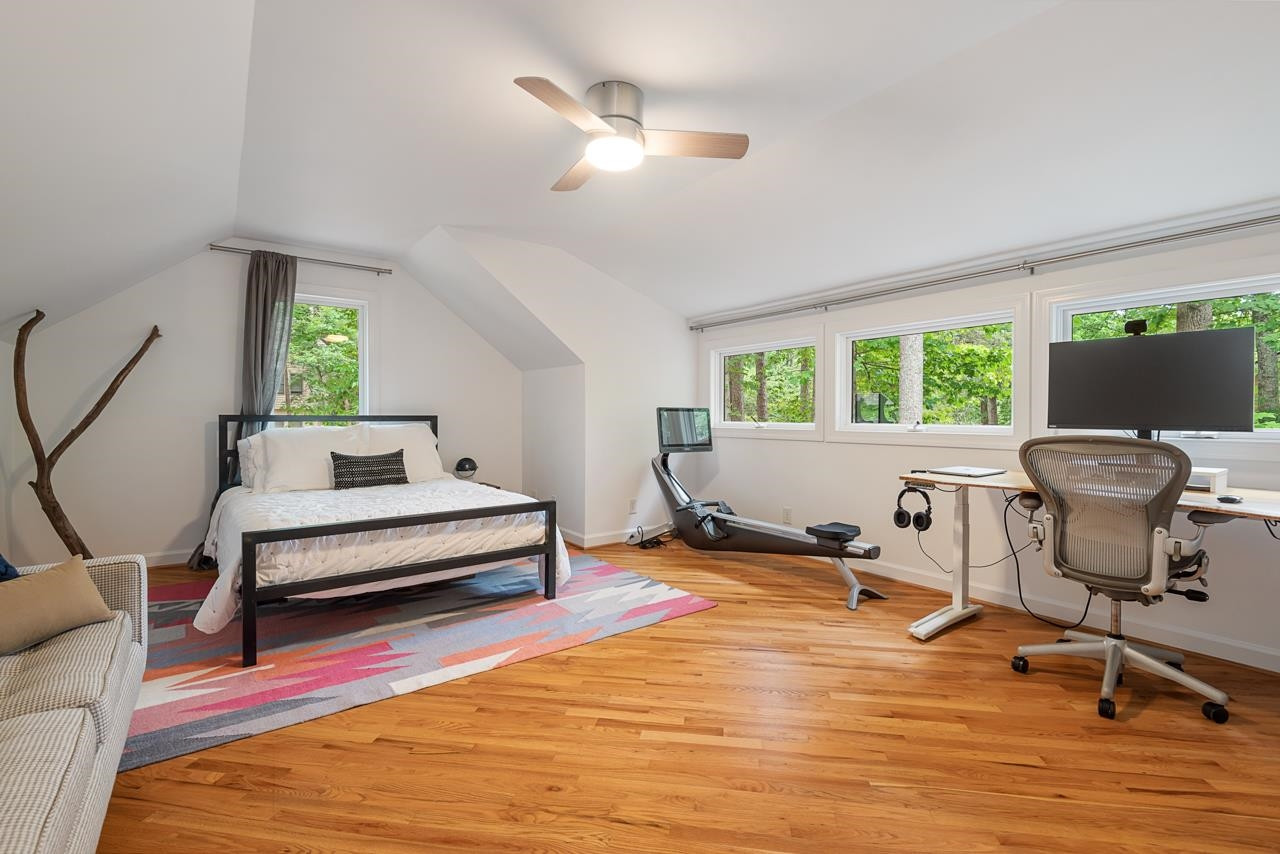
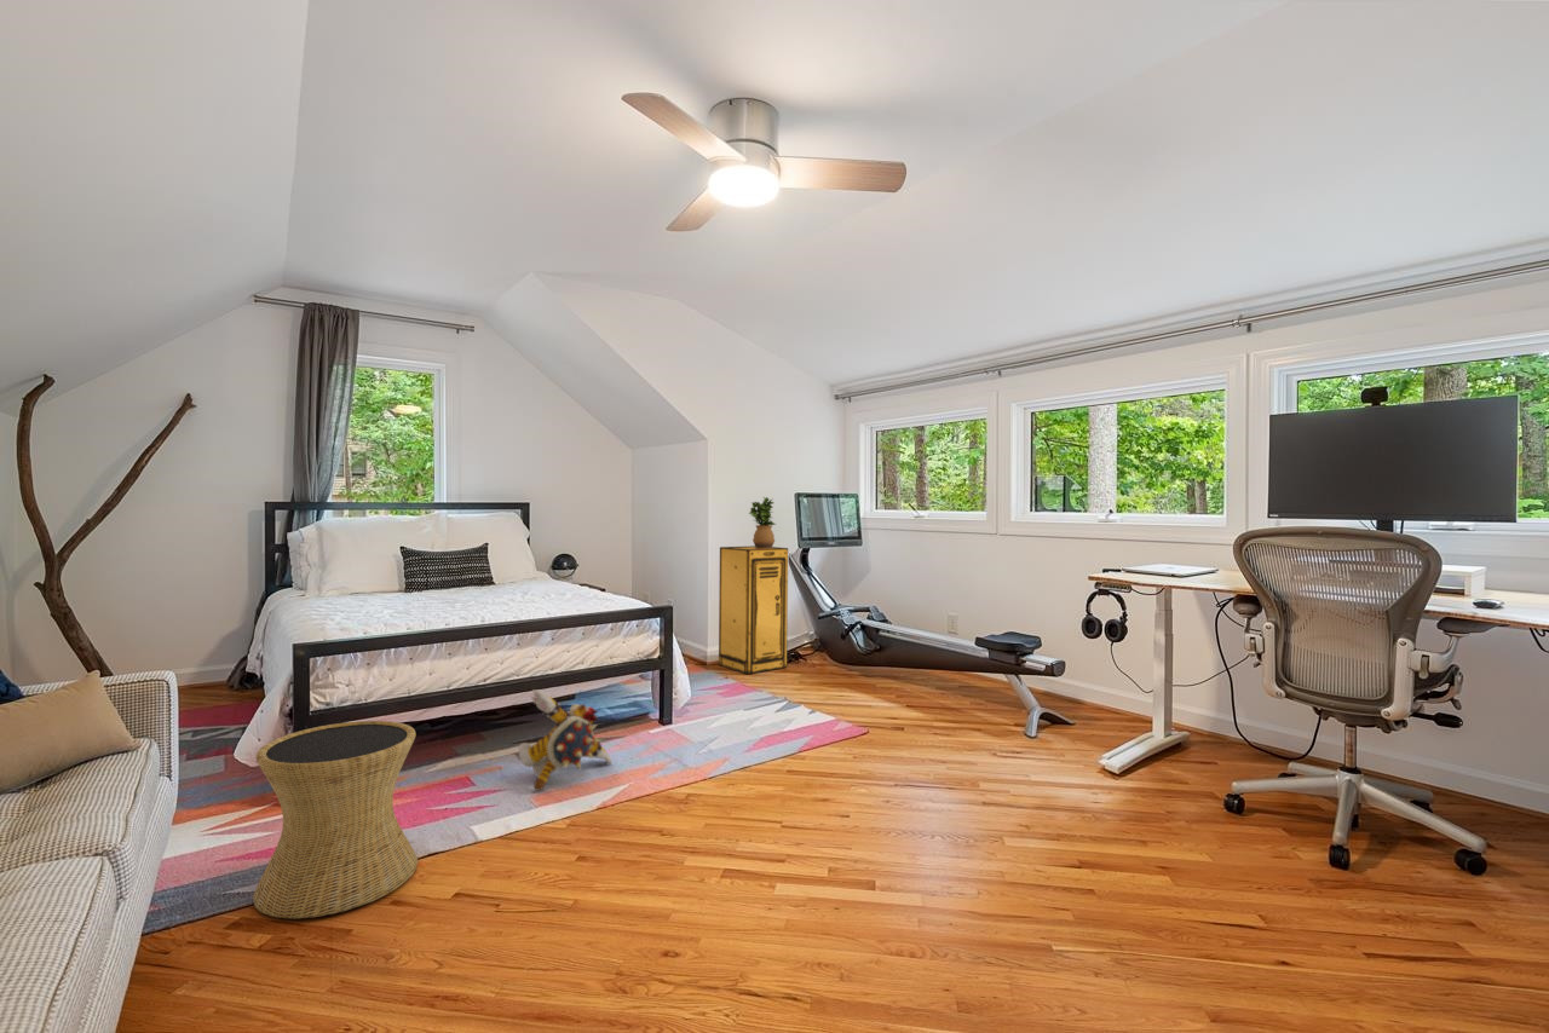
+ plush toy [518,688,612,792]
+ side table [252,720,419,919]
+ storage cabinet [718,544,789,675]
+ potted plant [748,496,777,549]
